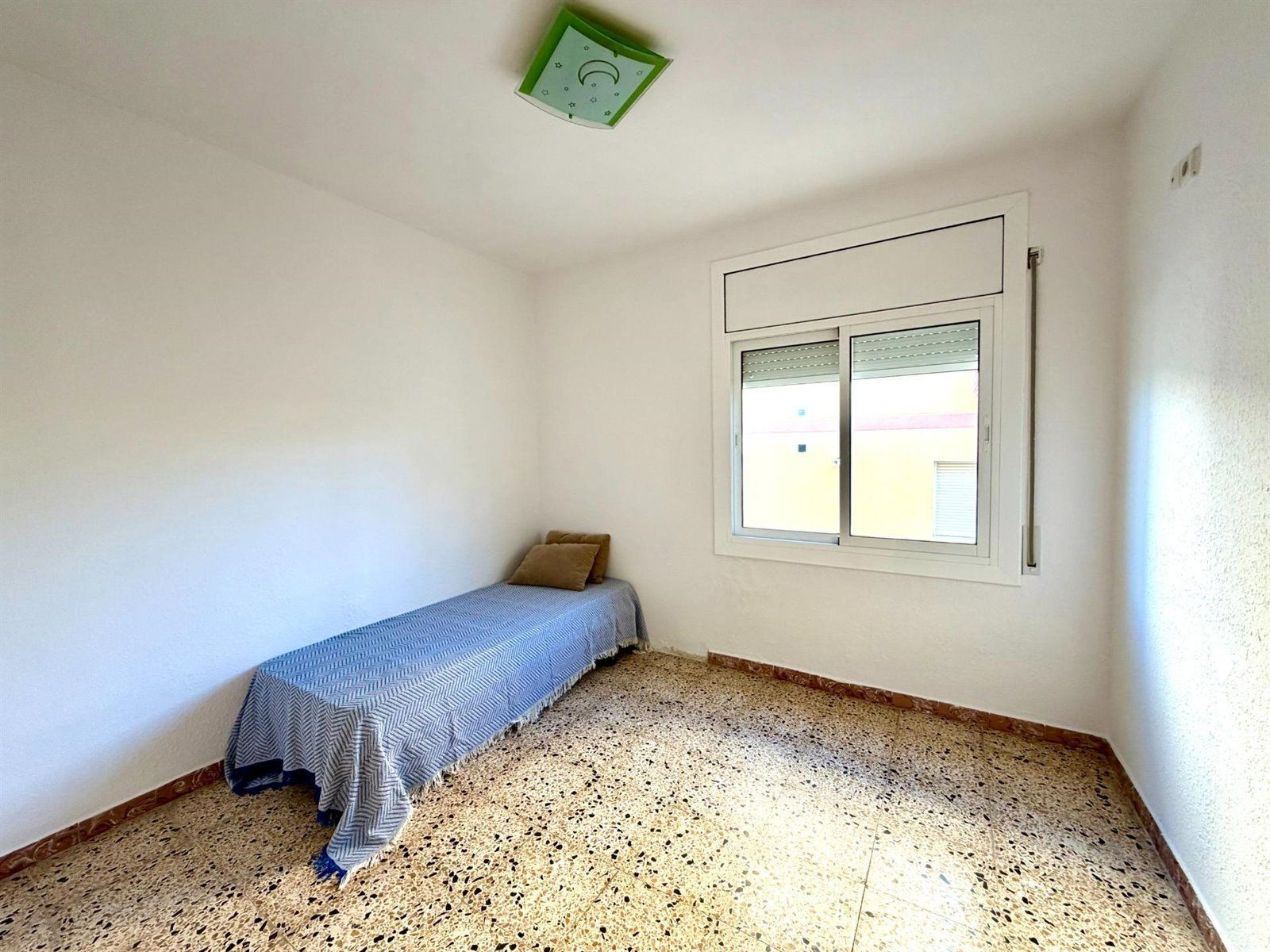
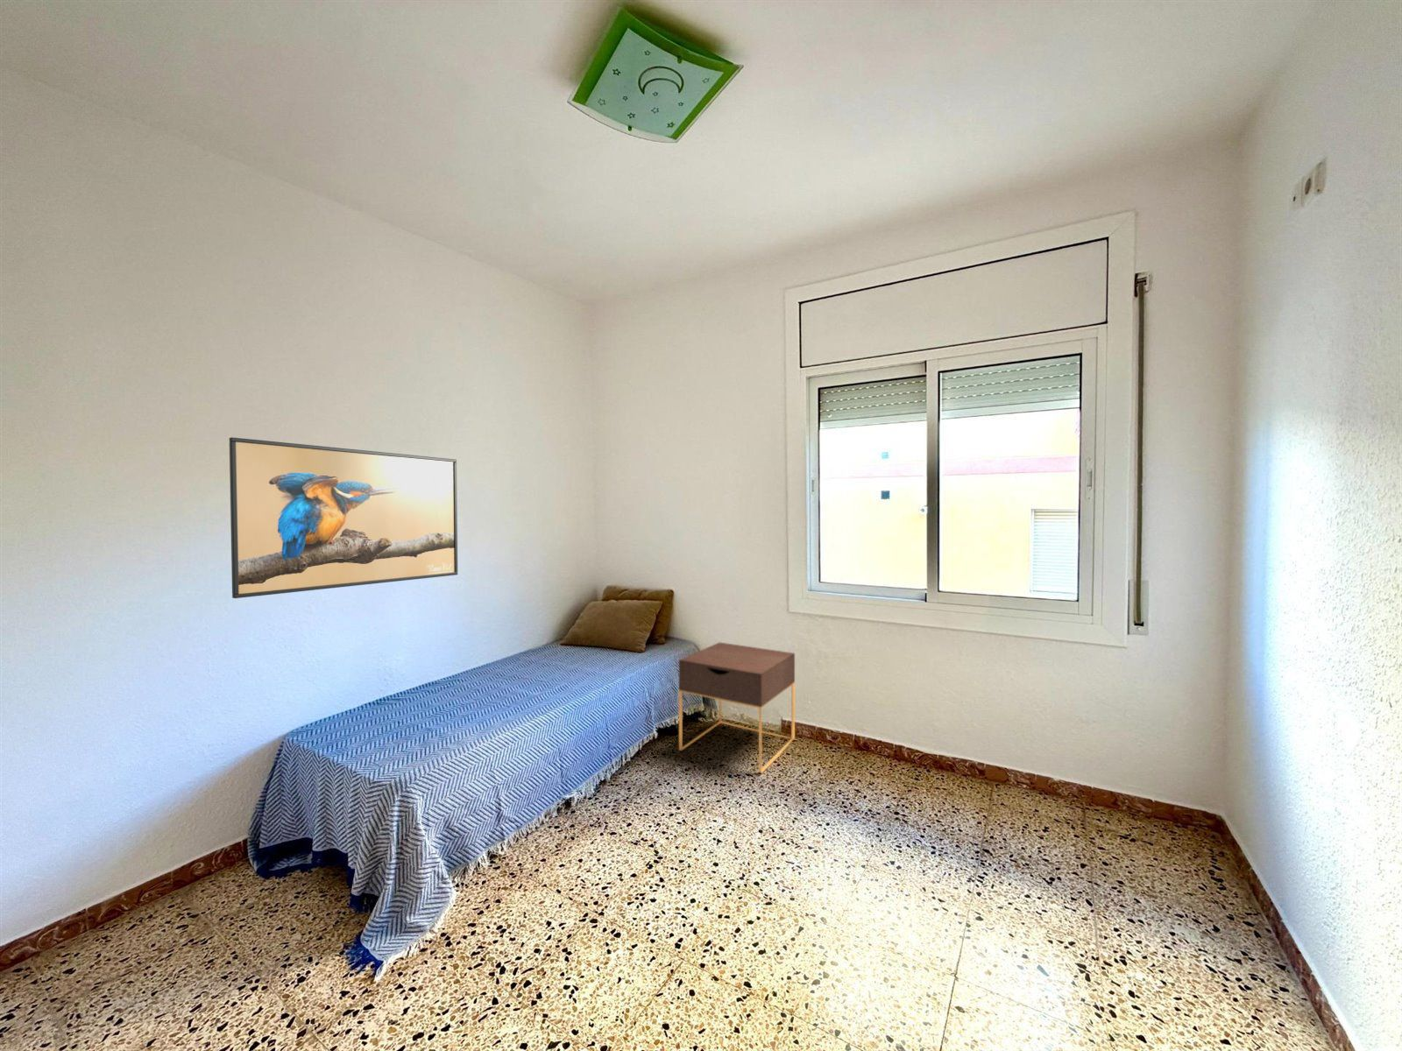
+ nightstand [678,641,796,774]
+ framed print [229,436,458,599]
